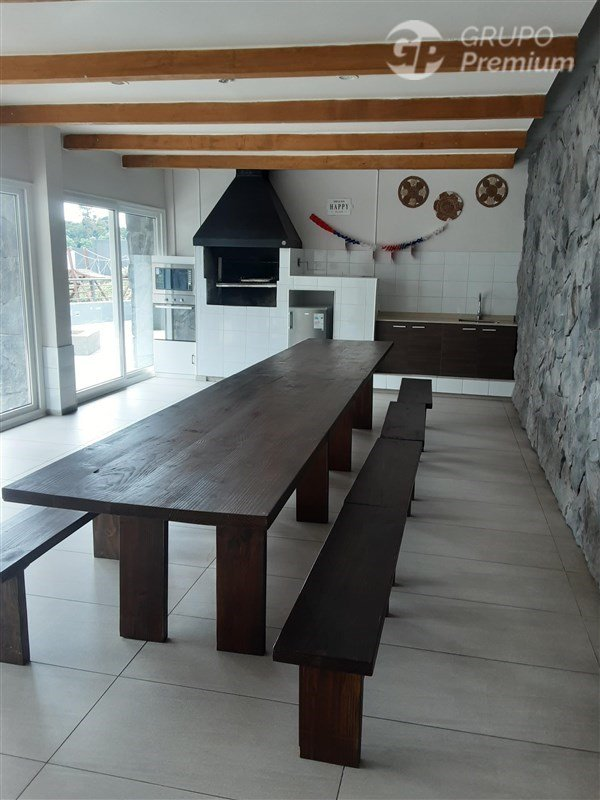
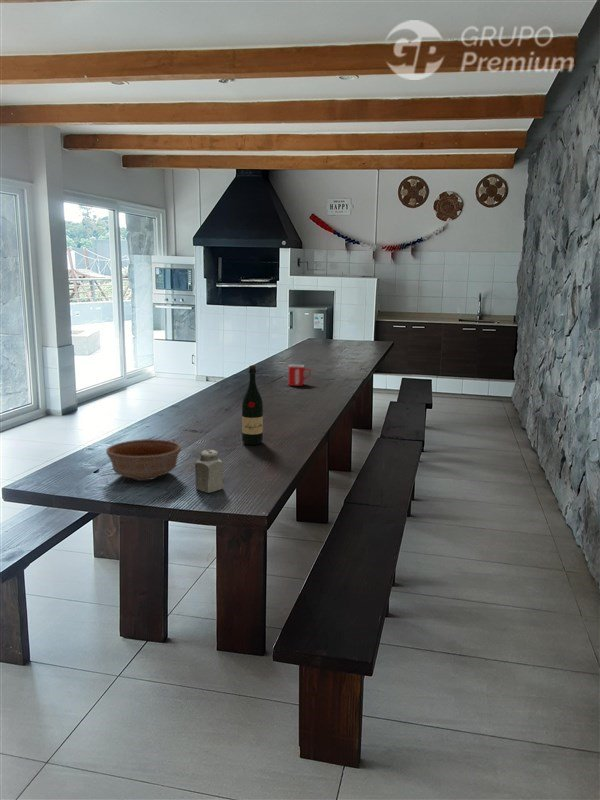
+ wine bottle [241,364,264,446]
+ mug [287,364,312,387]
+ bowl [105,438,182,482]
+ salt shaker [194,449,224,494]
